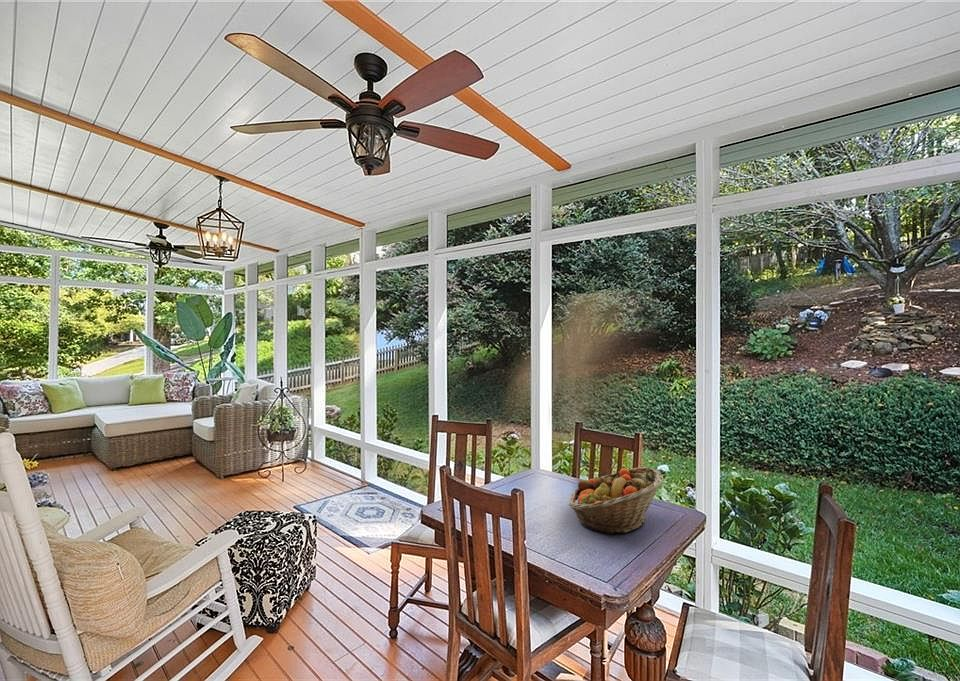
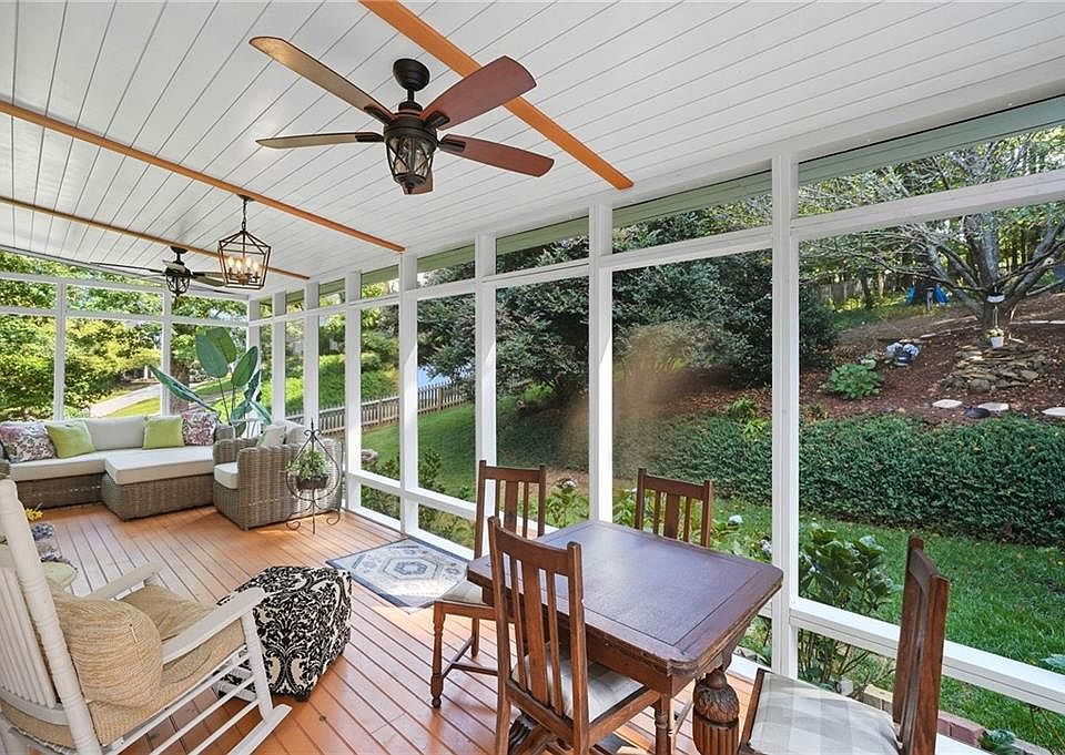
- fruit basket [568,466,665,535]
